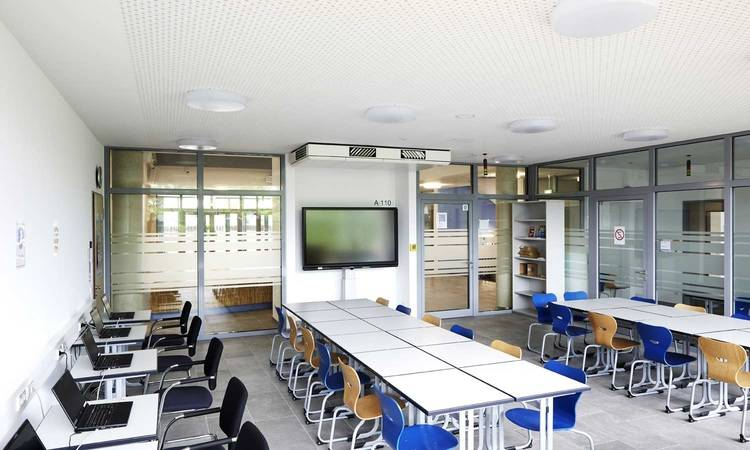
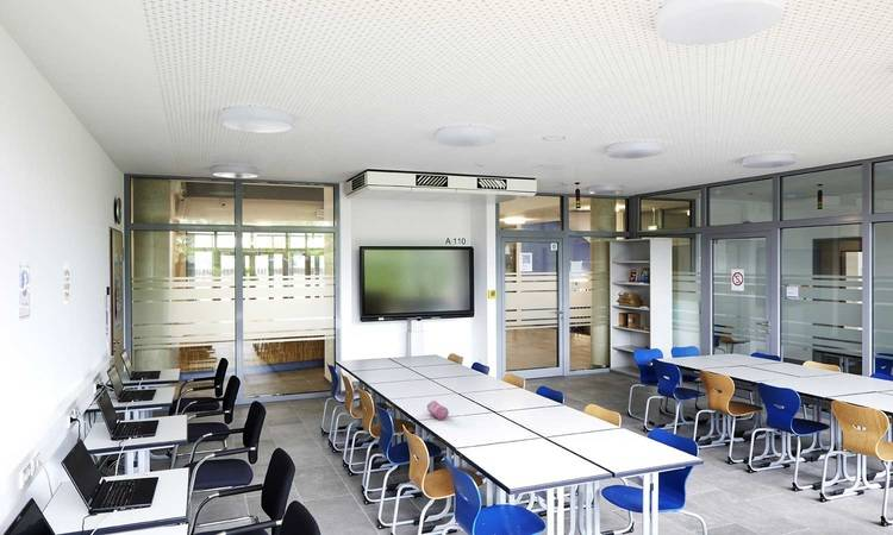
+ pencil case [426,399,450,421]
